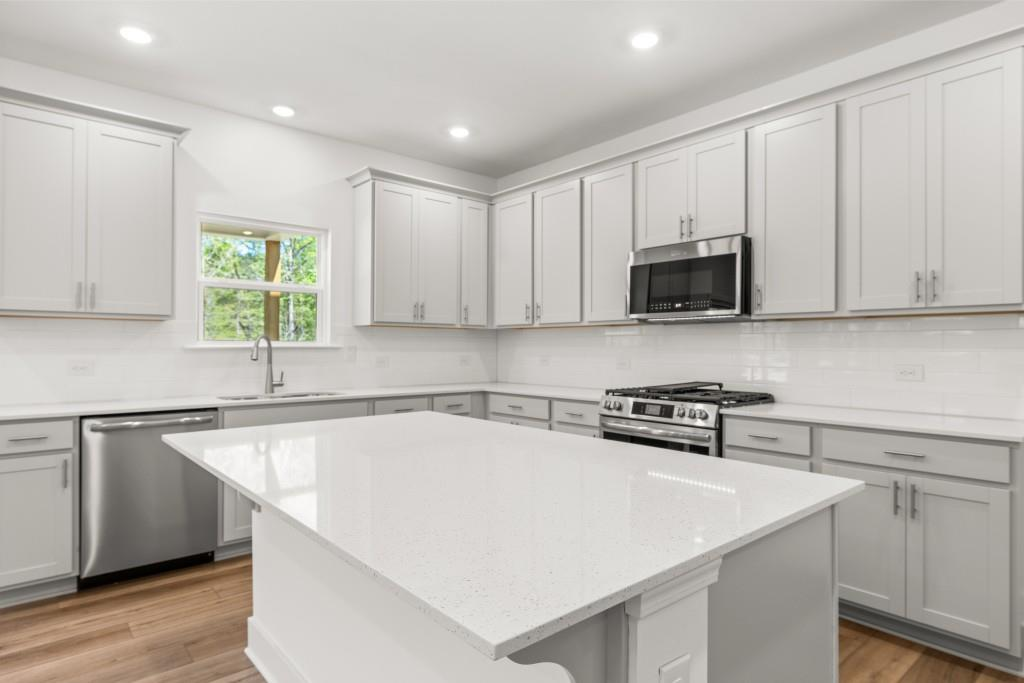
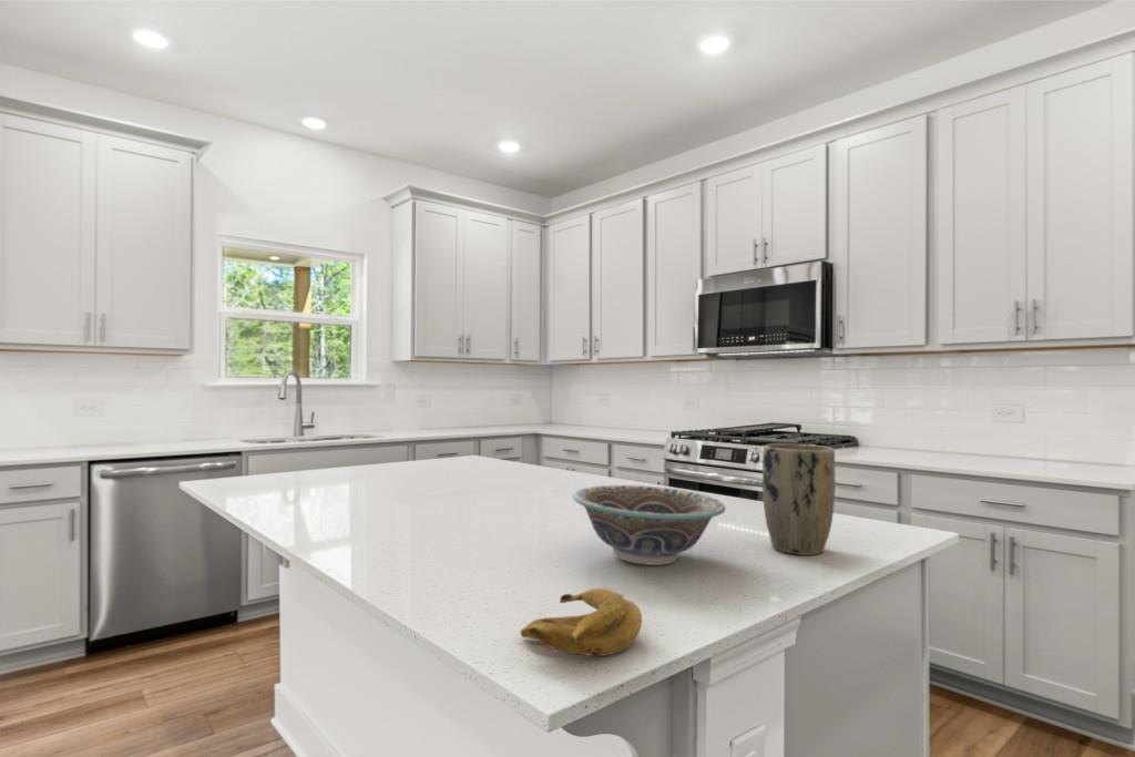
+ decorative bowl [572,484,727,566]
+ plant pot [761,442,837,556]
+ banana [520,587,643,657]
